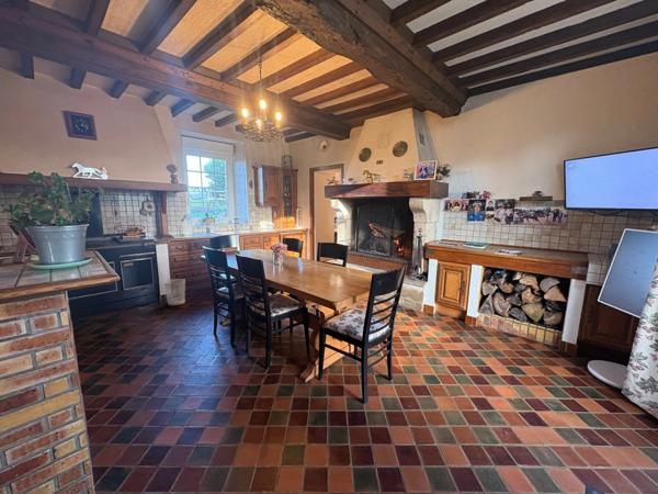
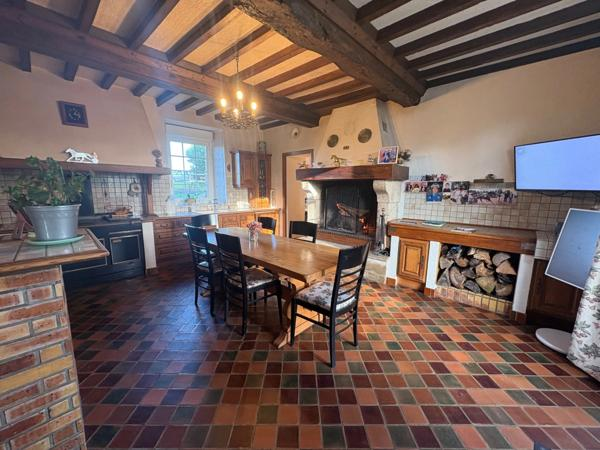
- wastebasket [163,278,186,306]
